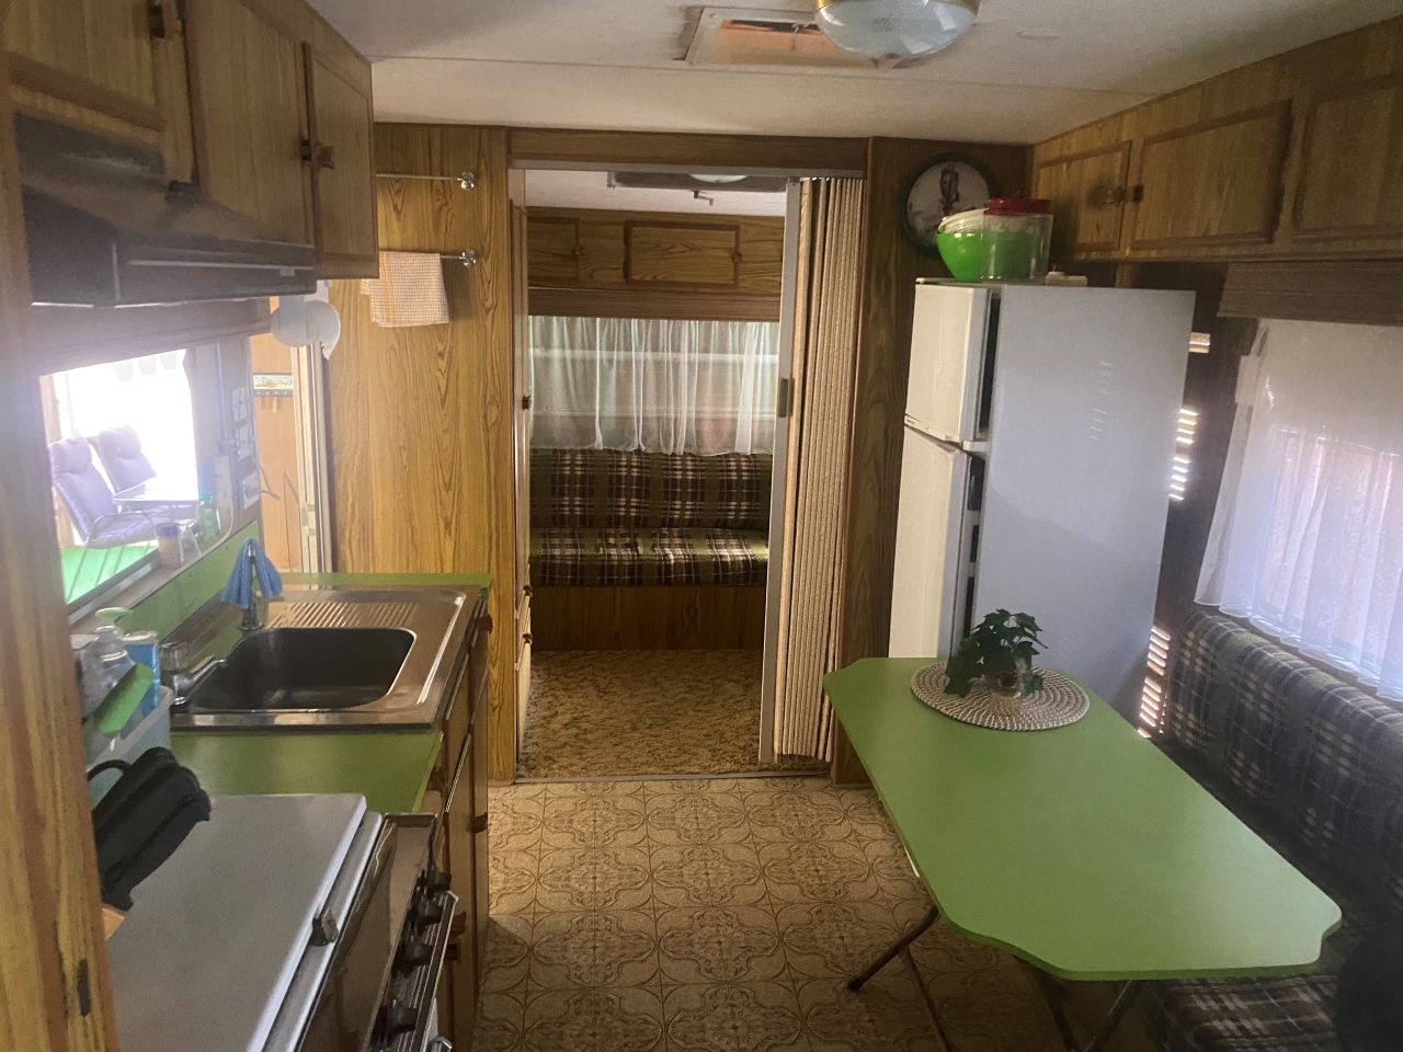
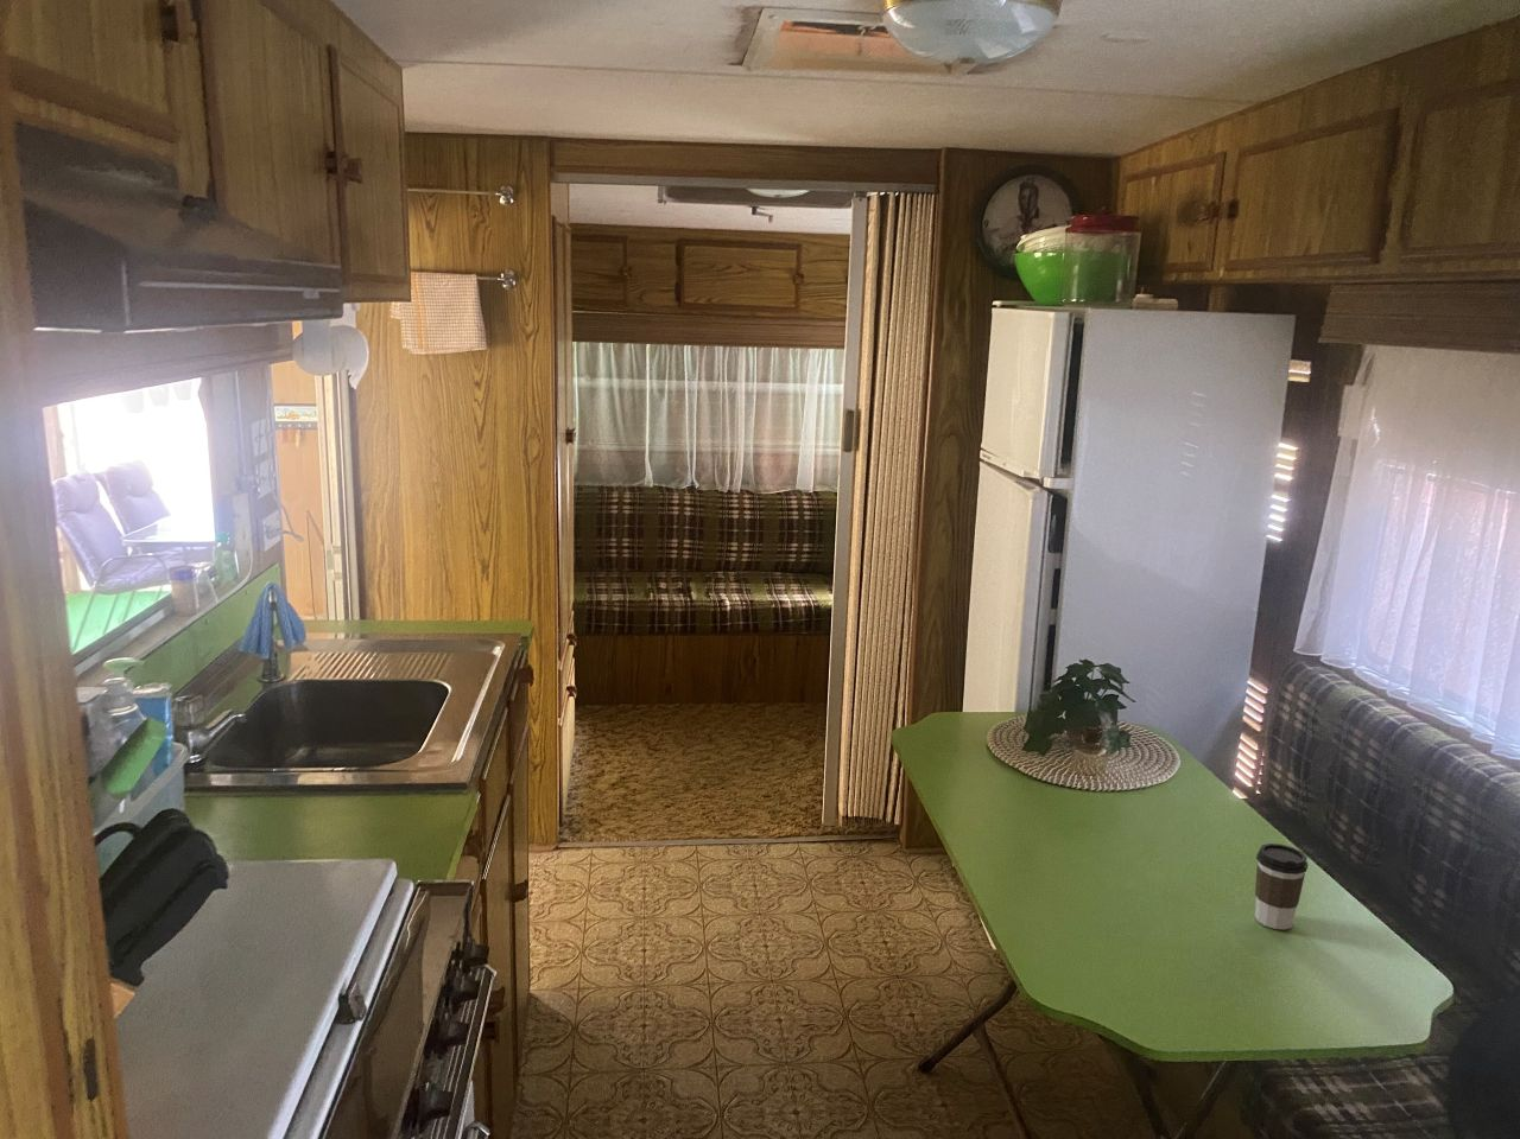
+ coffee cup [1254,842,1308,930]
